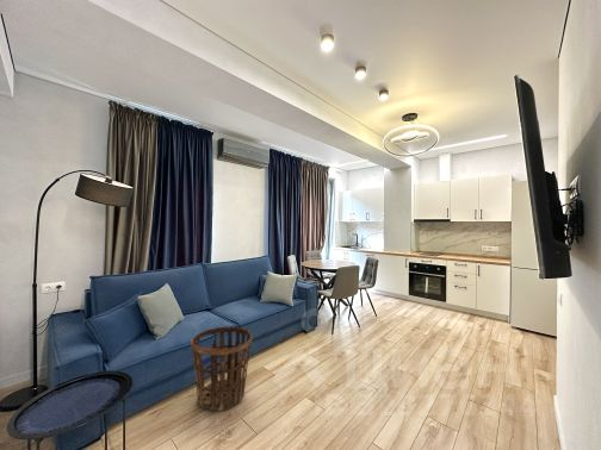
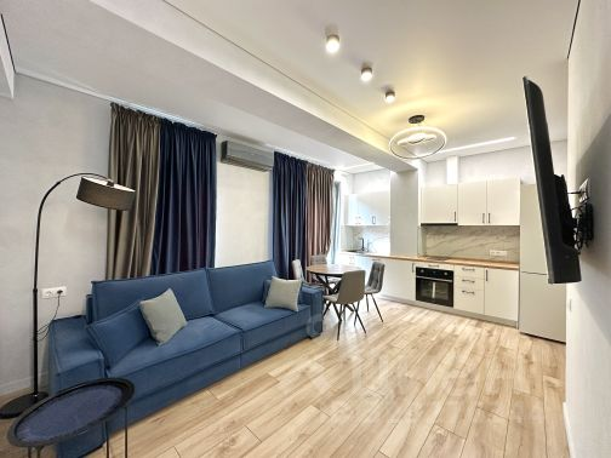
- basket [190,325,253,412]
